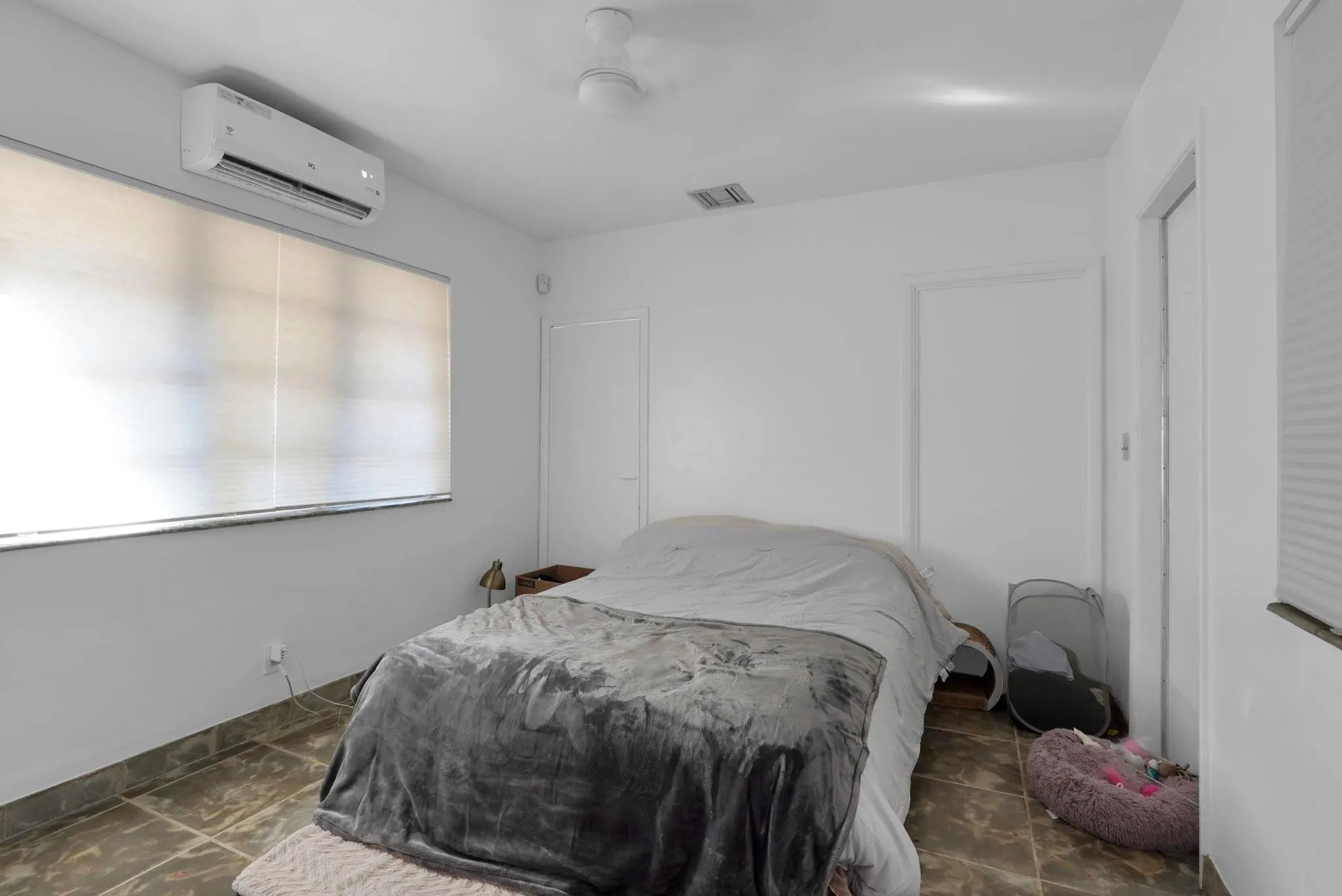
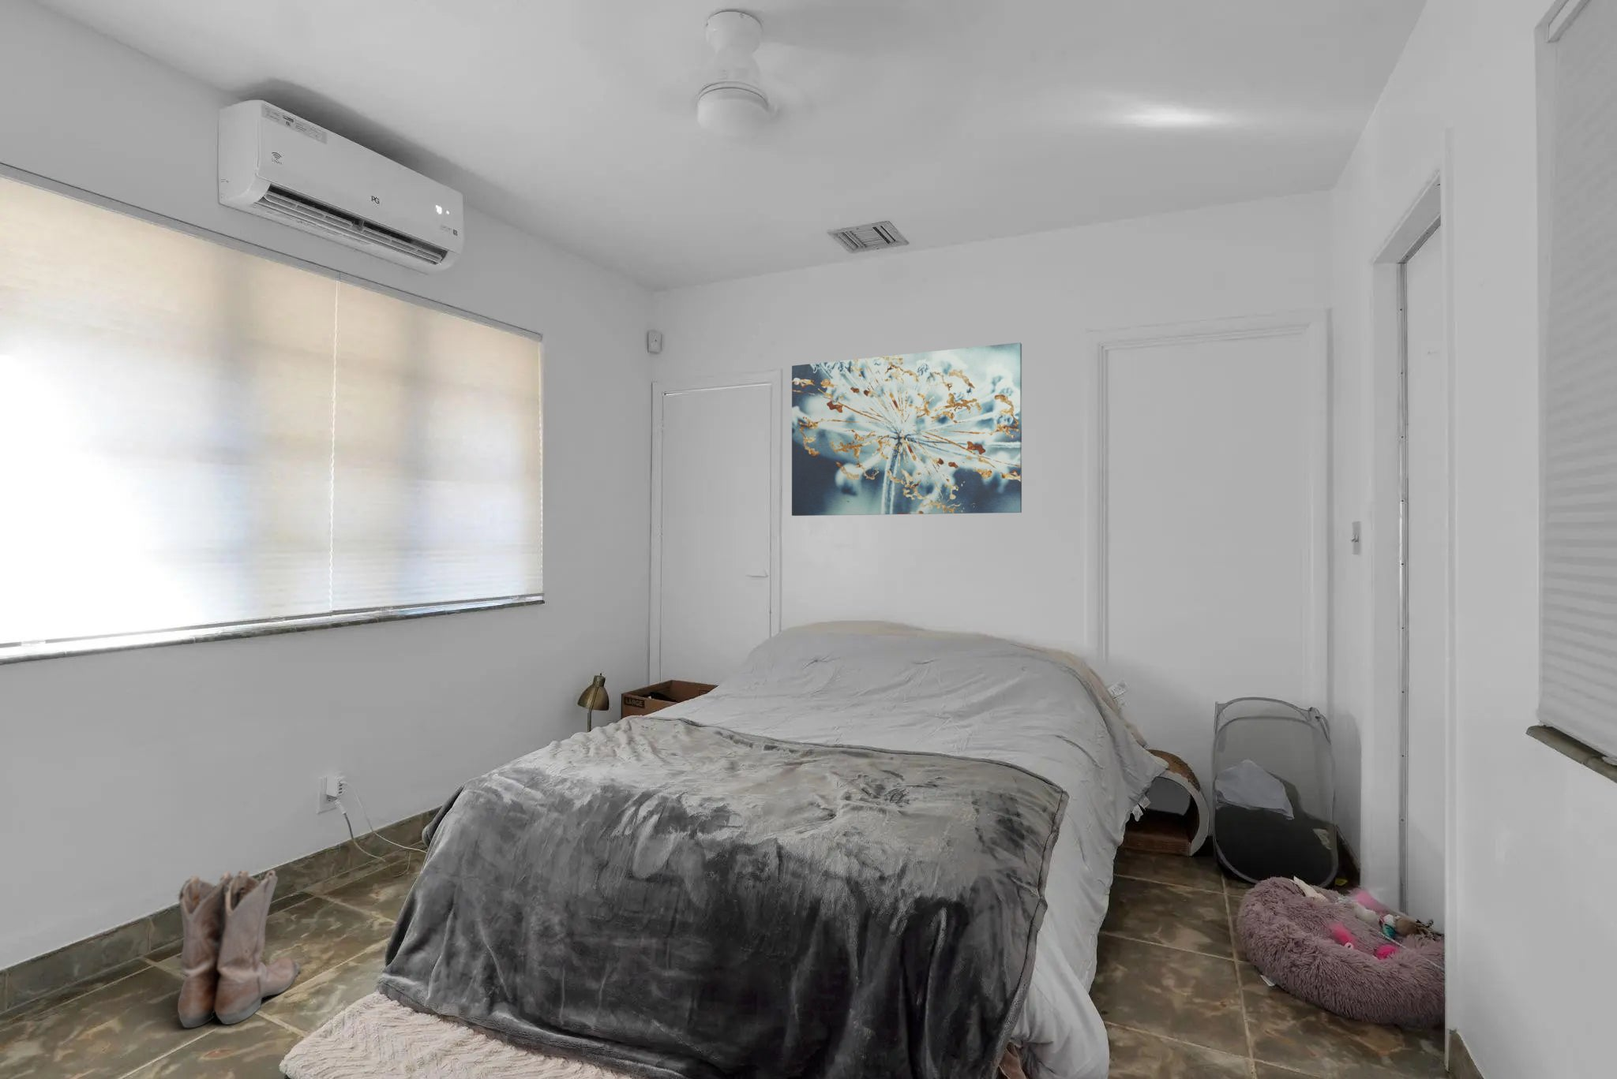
+ boots [175,869,301,1028]
+ wall art [792,342,1023,517]
